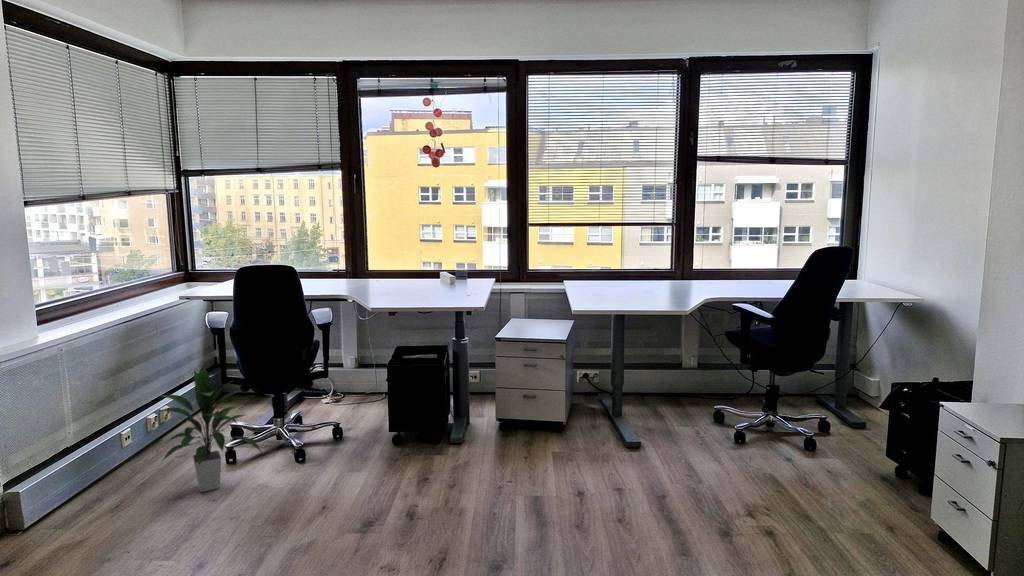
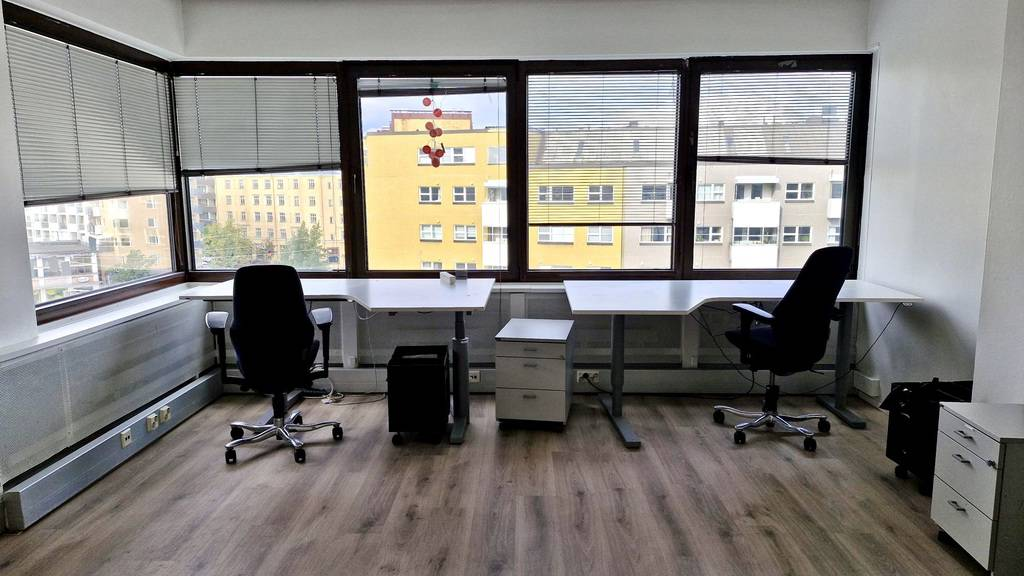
- indoor plant [150,364,264,493]
